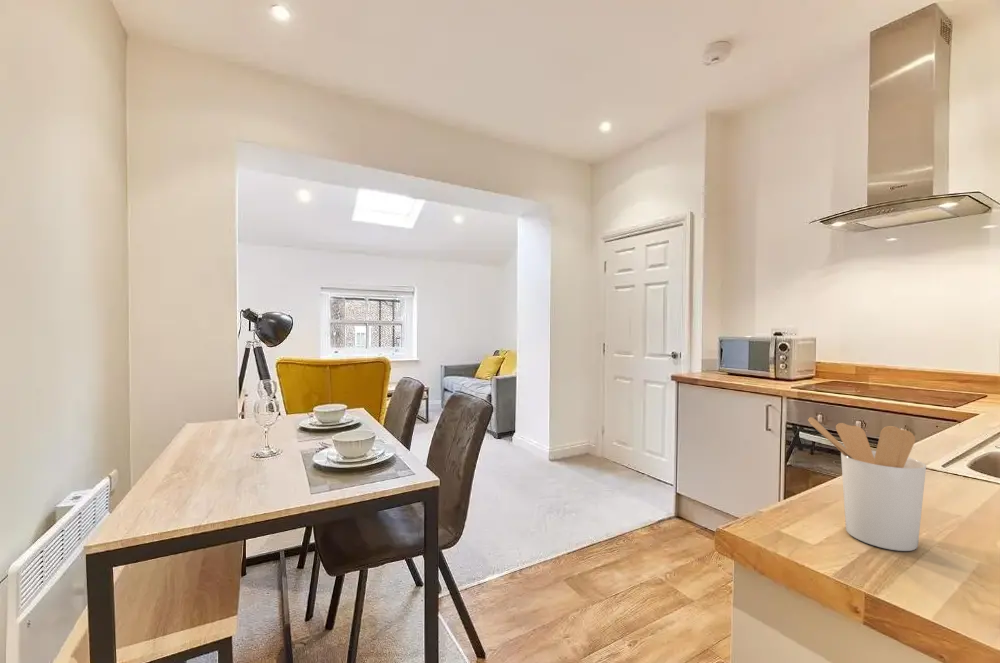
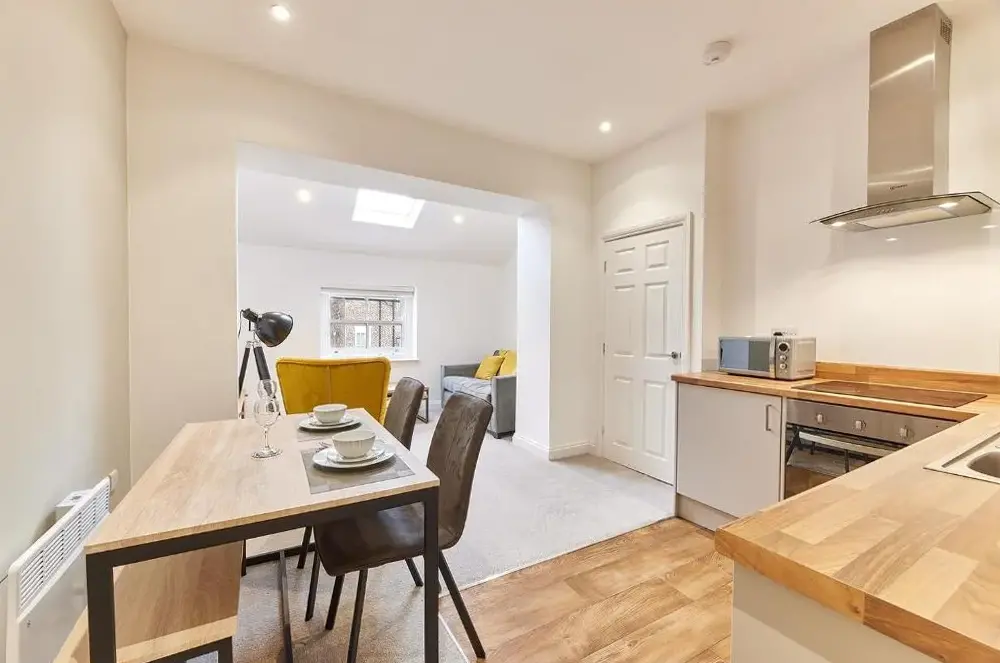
- utensil holder [807,416,927,552]
